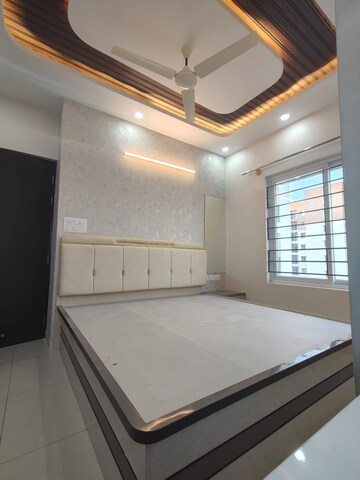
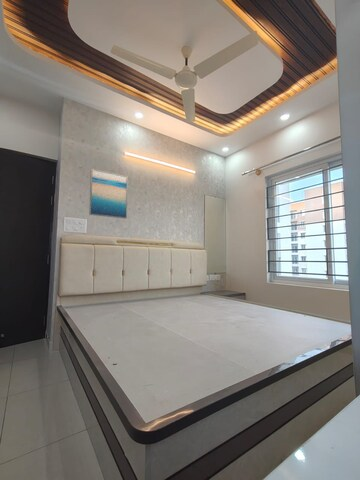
+ wall art [88,168,129,220]
